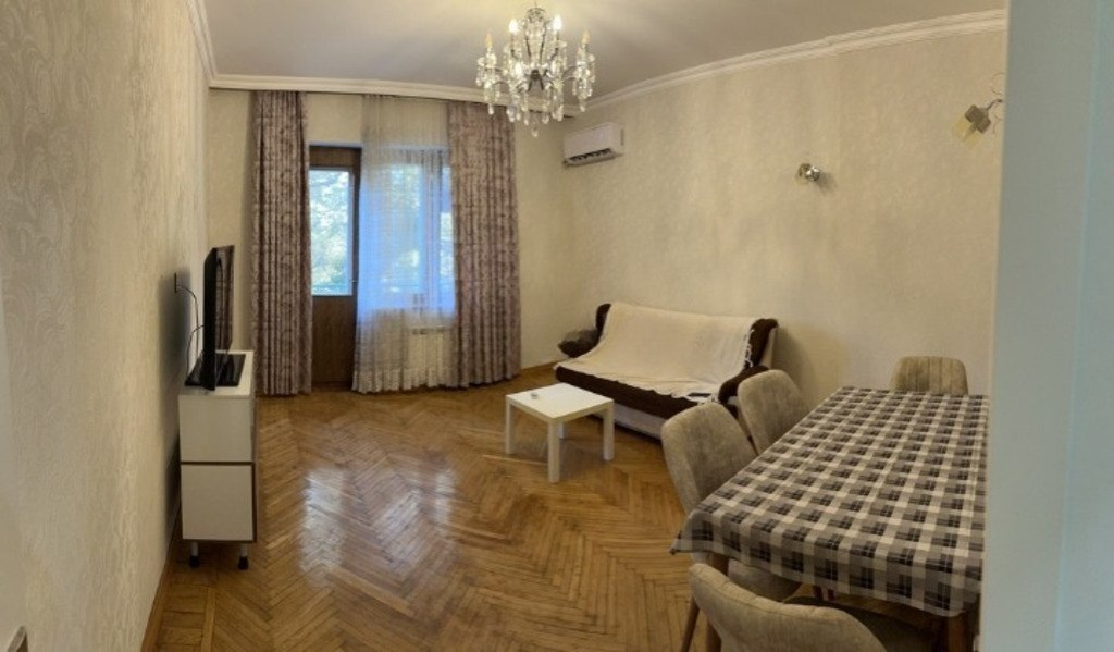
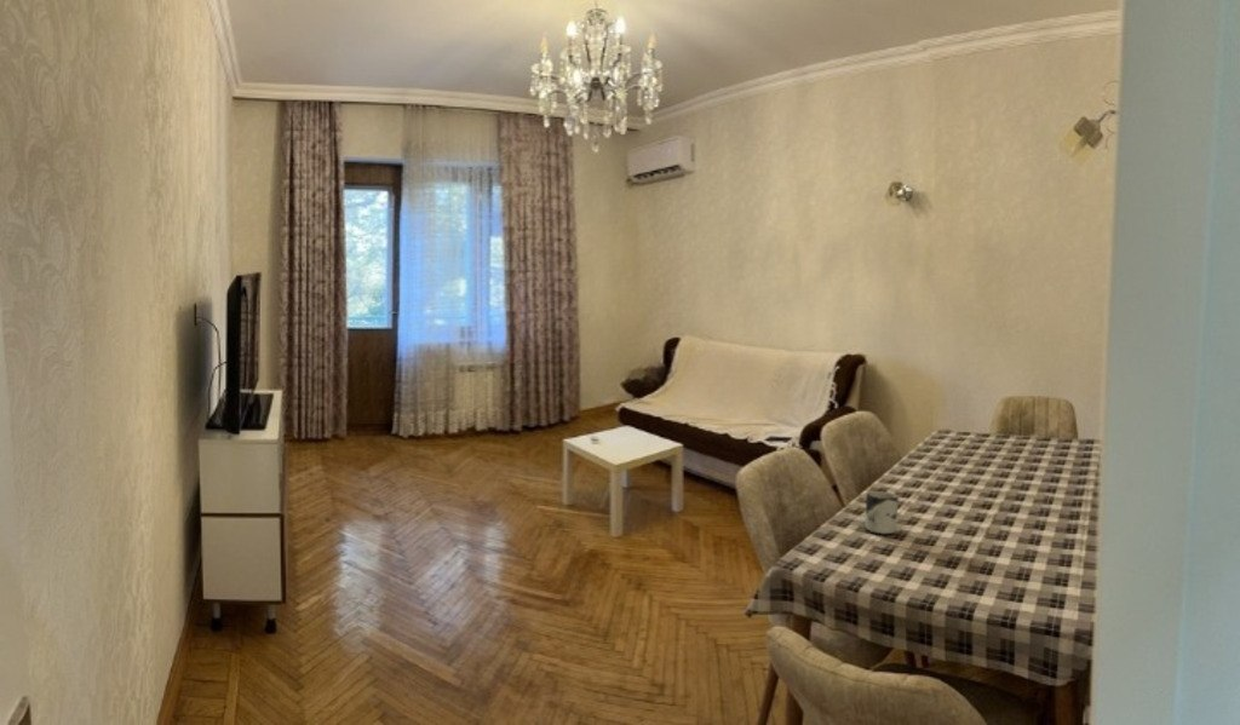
+ cup [865,490,899,536]
